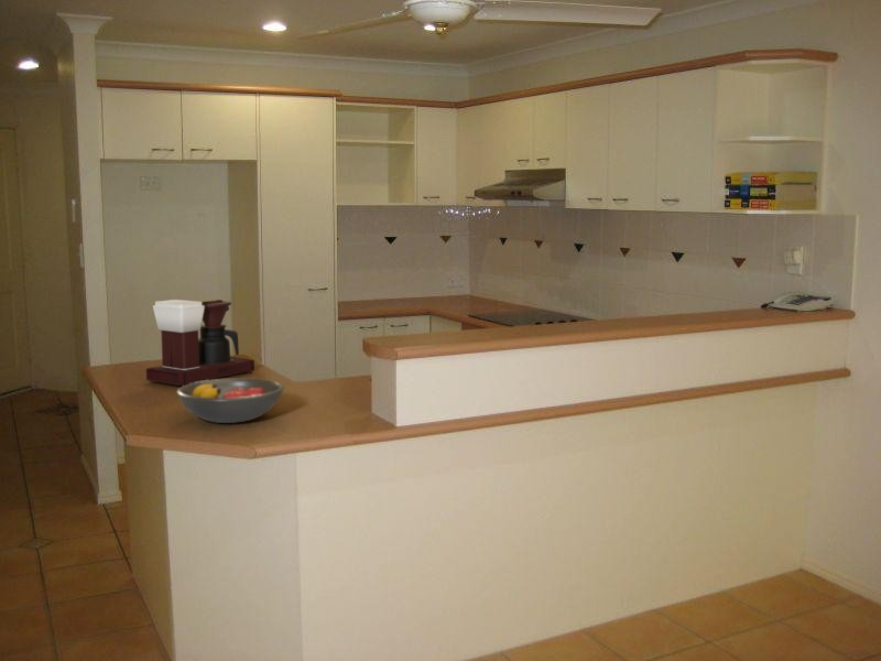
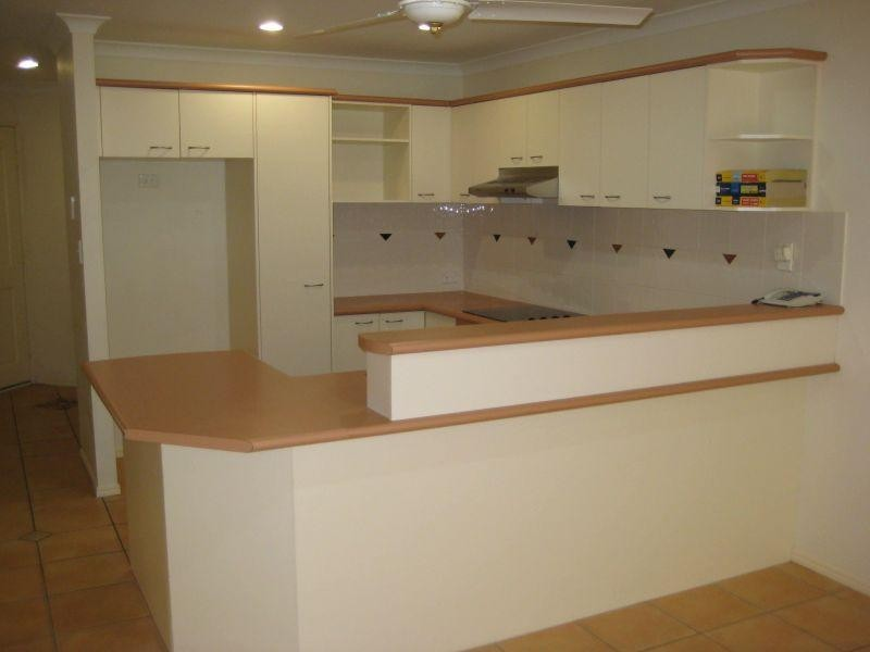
- fruit bowl [175,377,285,424]
- coffee maker [145,297,255,387]
